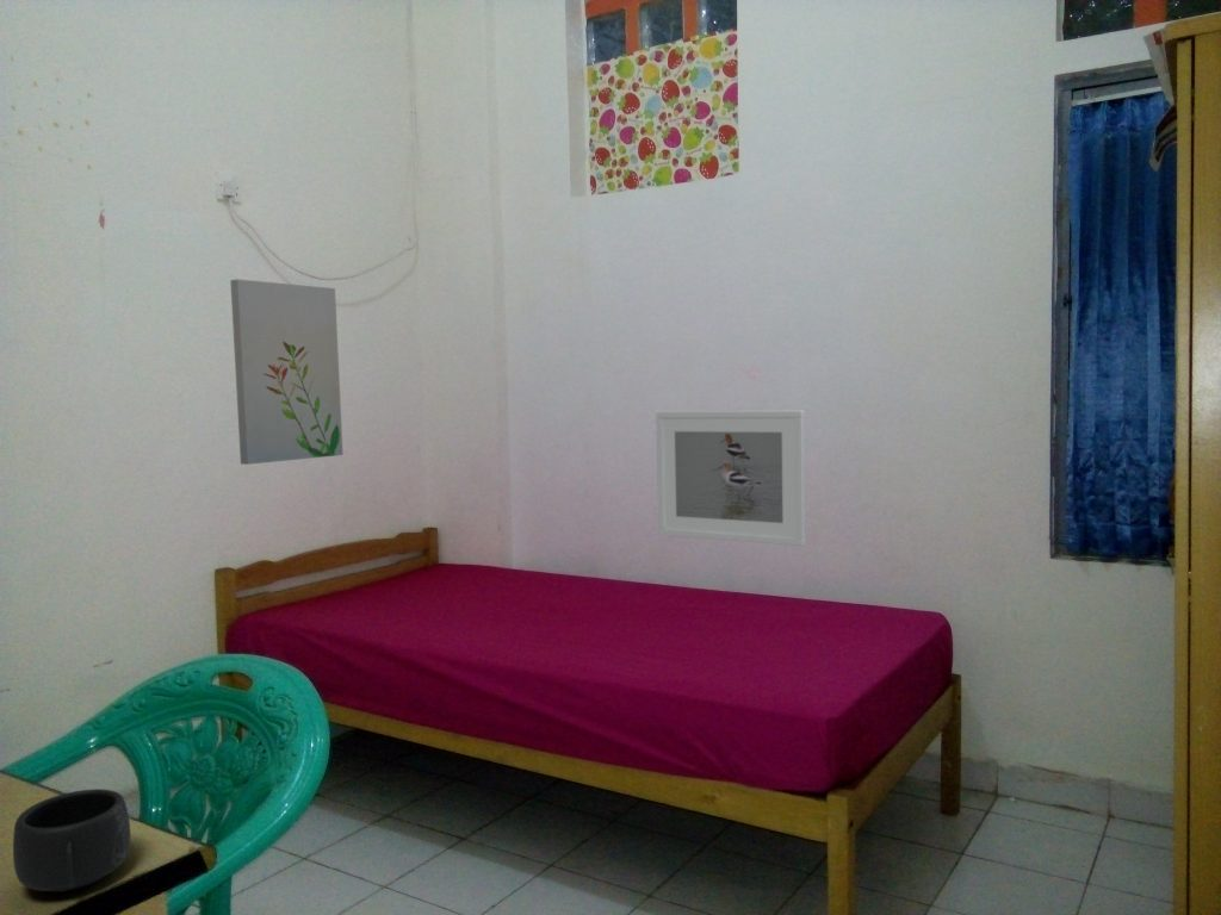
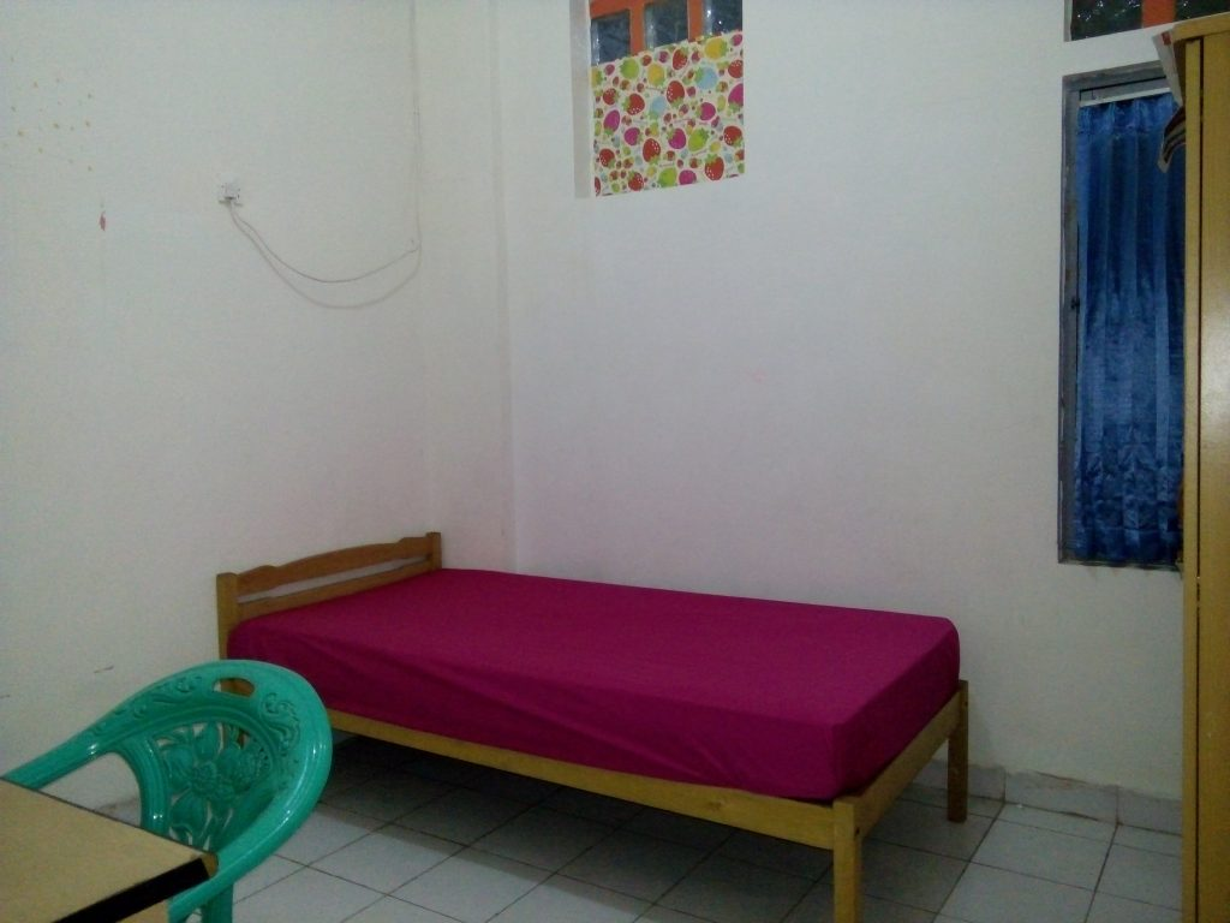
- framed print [655,409,806,547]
- wall art [229,278,345,466]
- mug [12,788,132,894]
